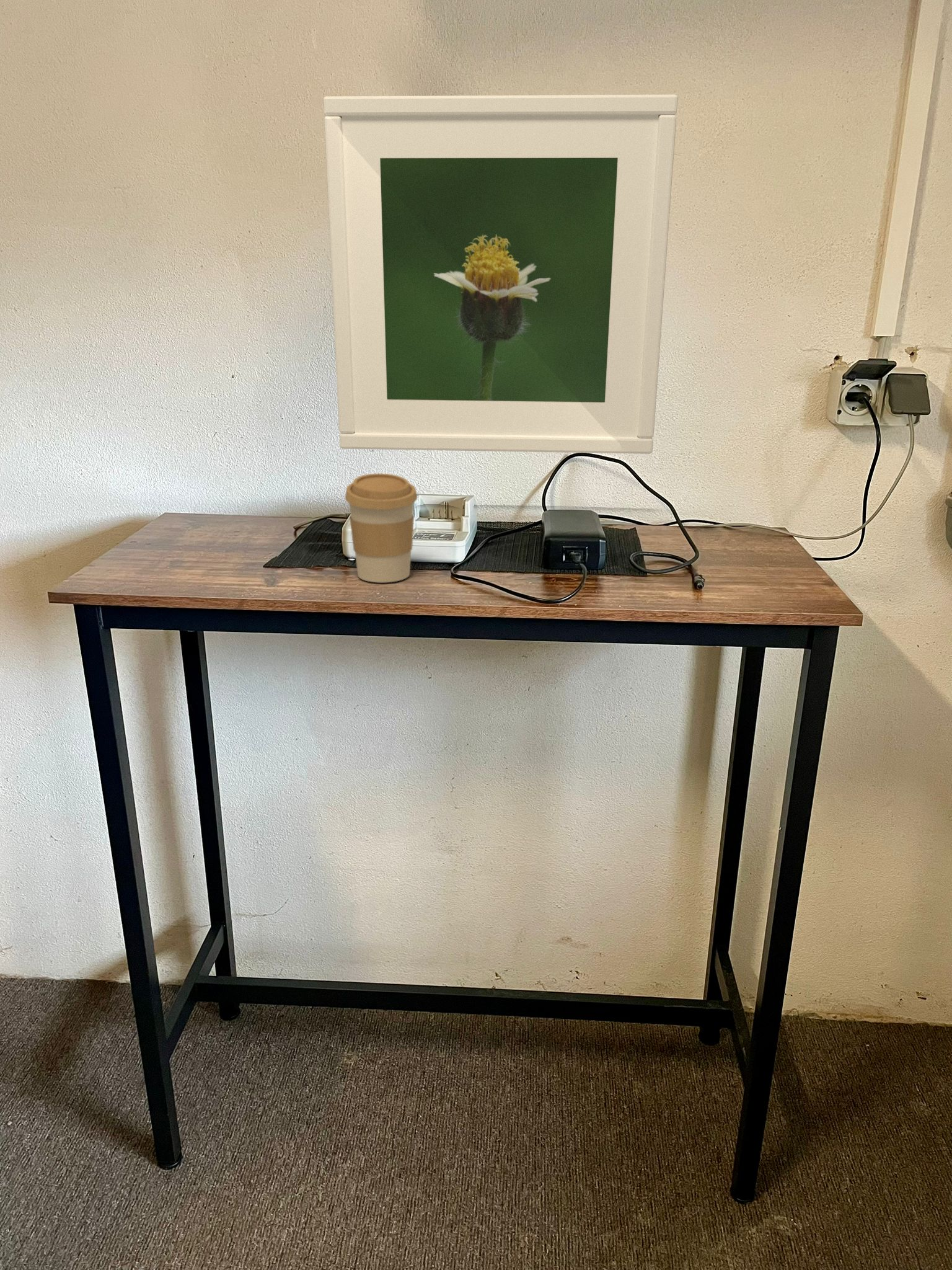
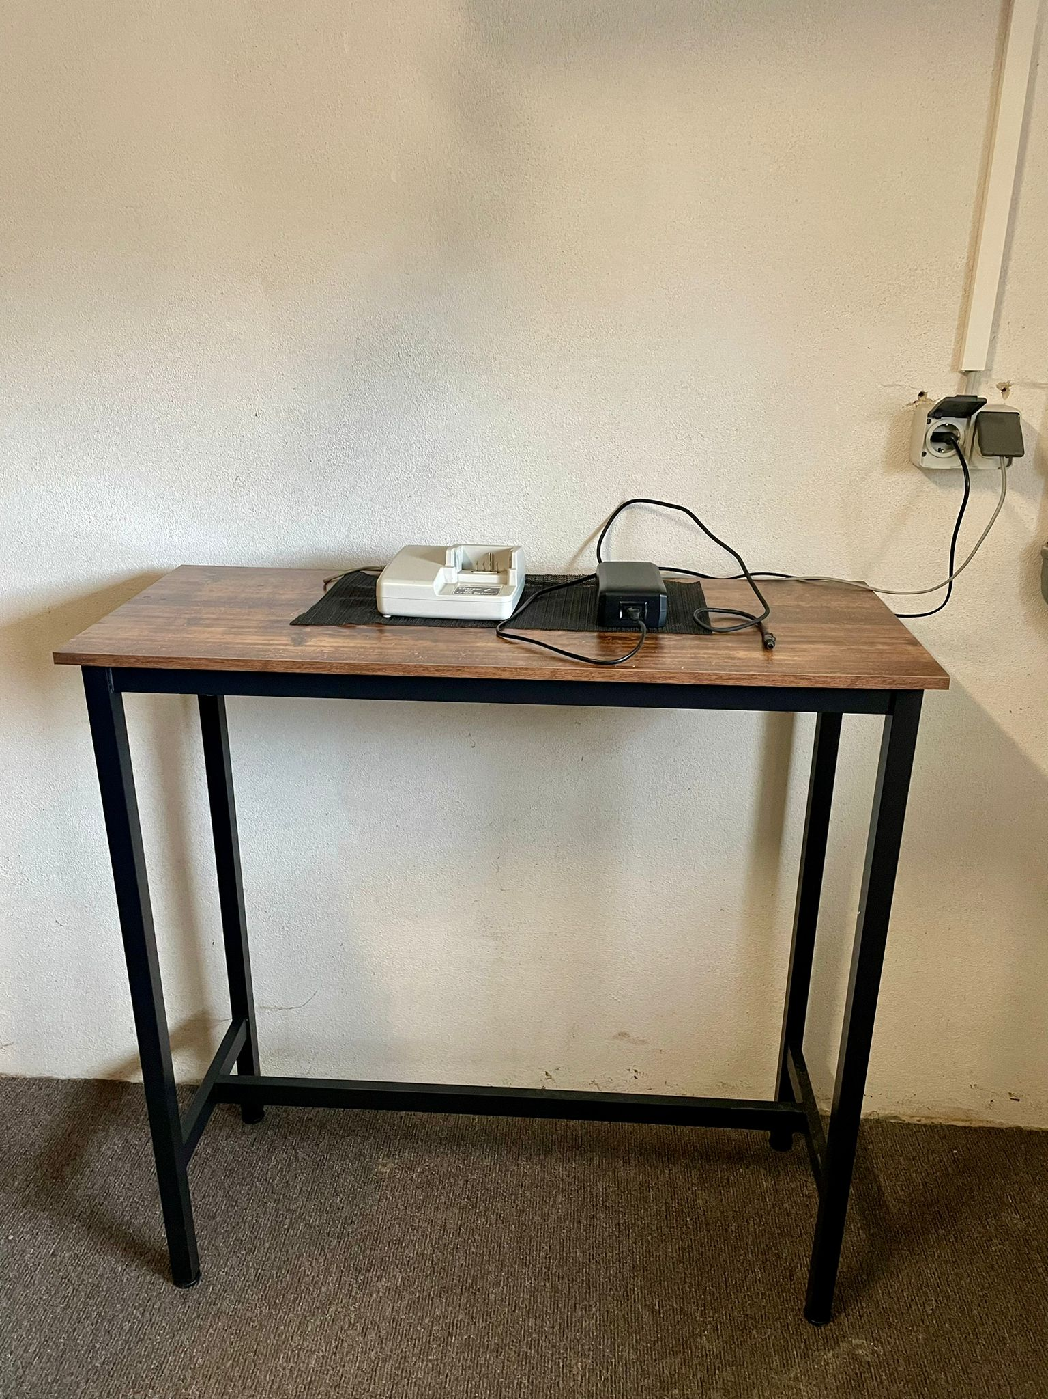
- coffee cup [345,473,418,583]
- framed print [323,94,679,455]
